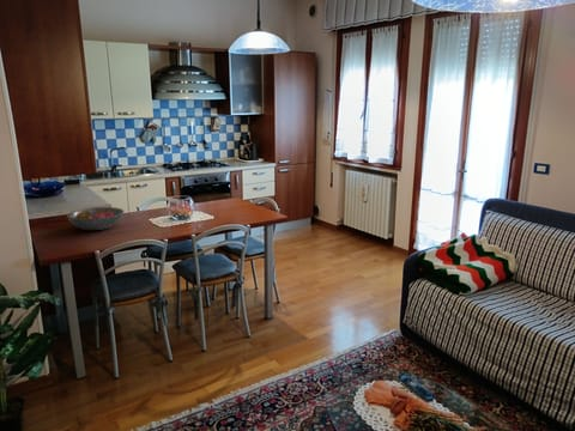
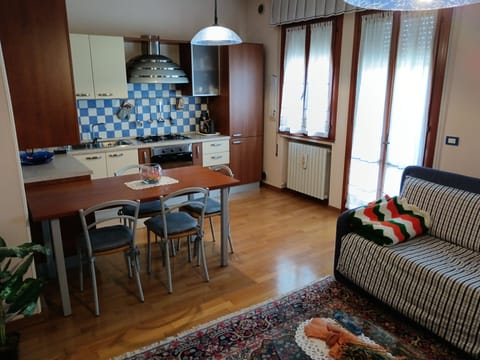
- fruit bowl [66,206,126,231]
